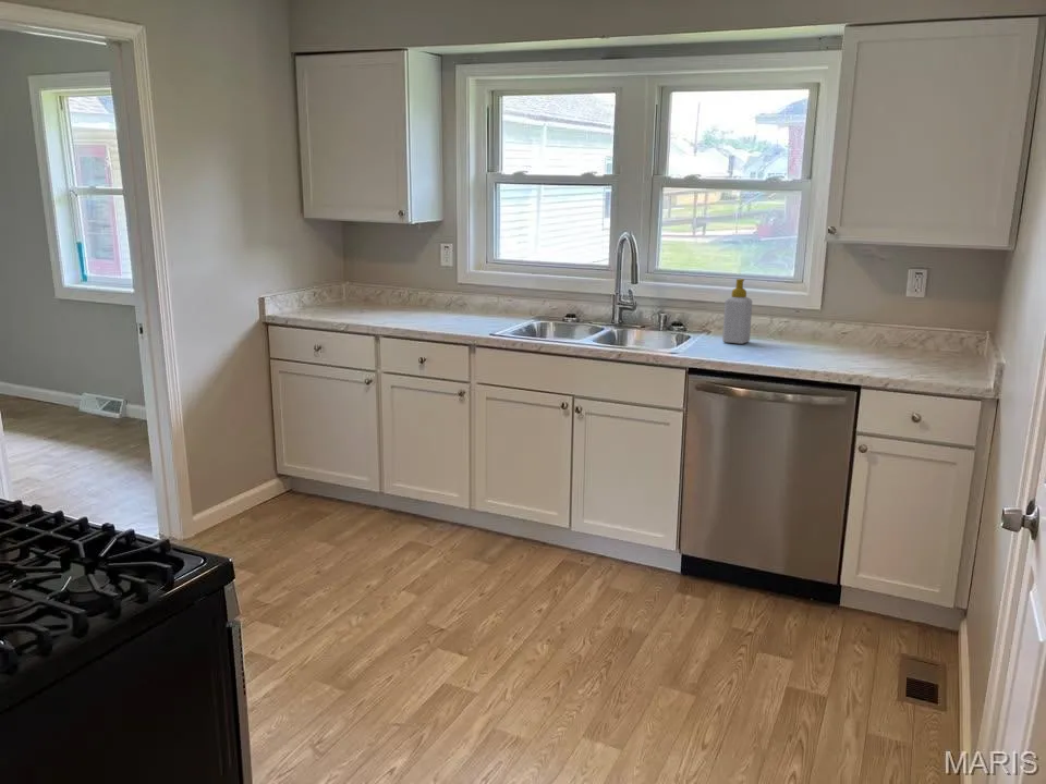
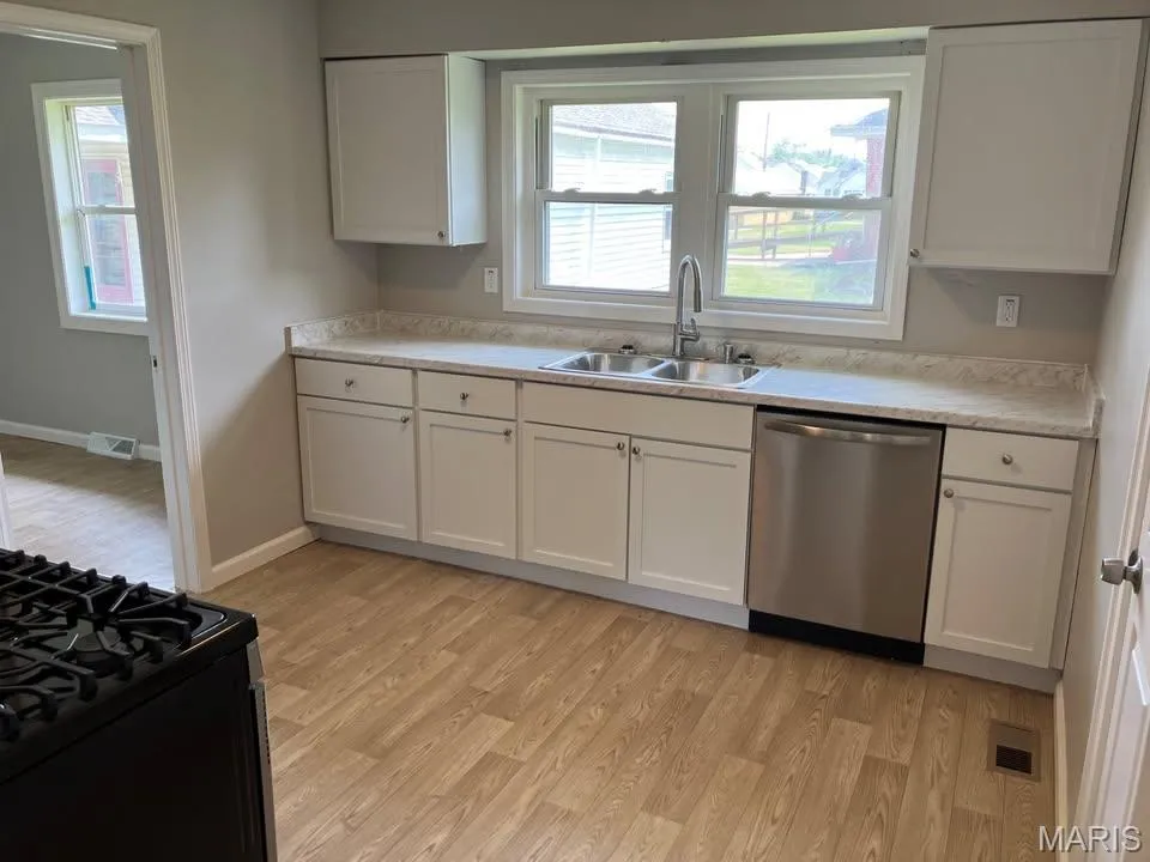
- soap bottle [721,278,753,345]
